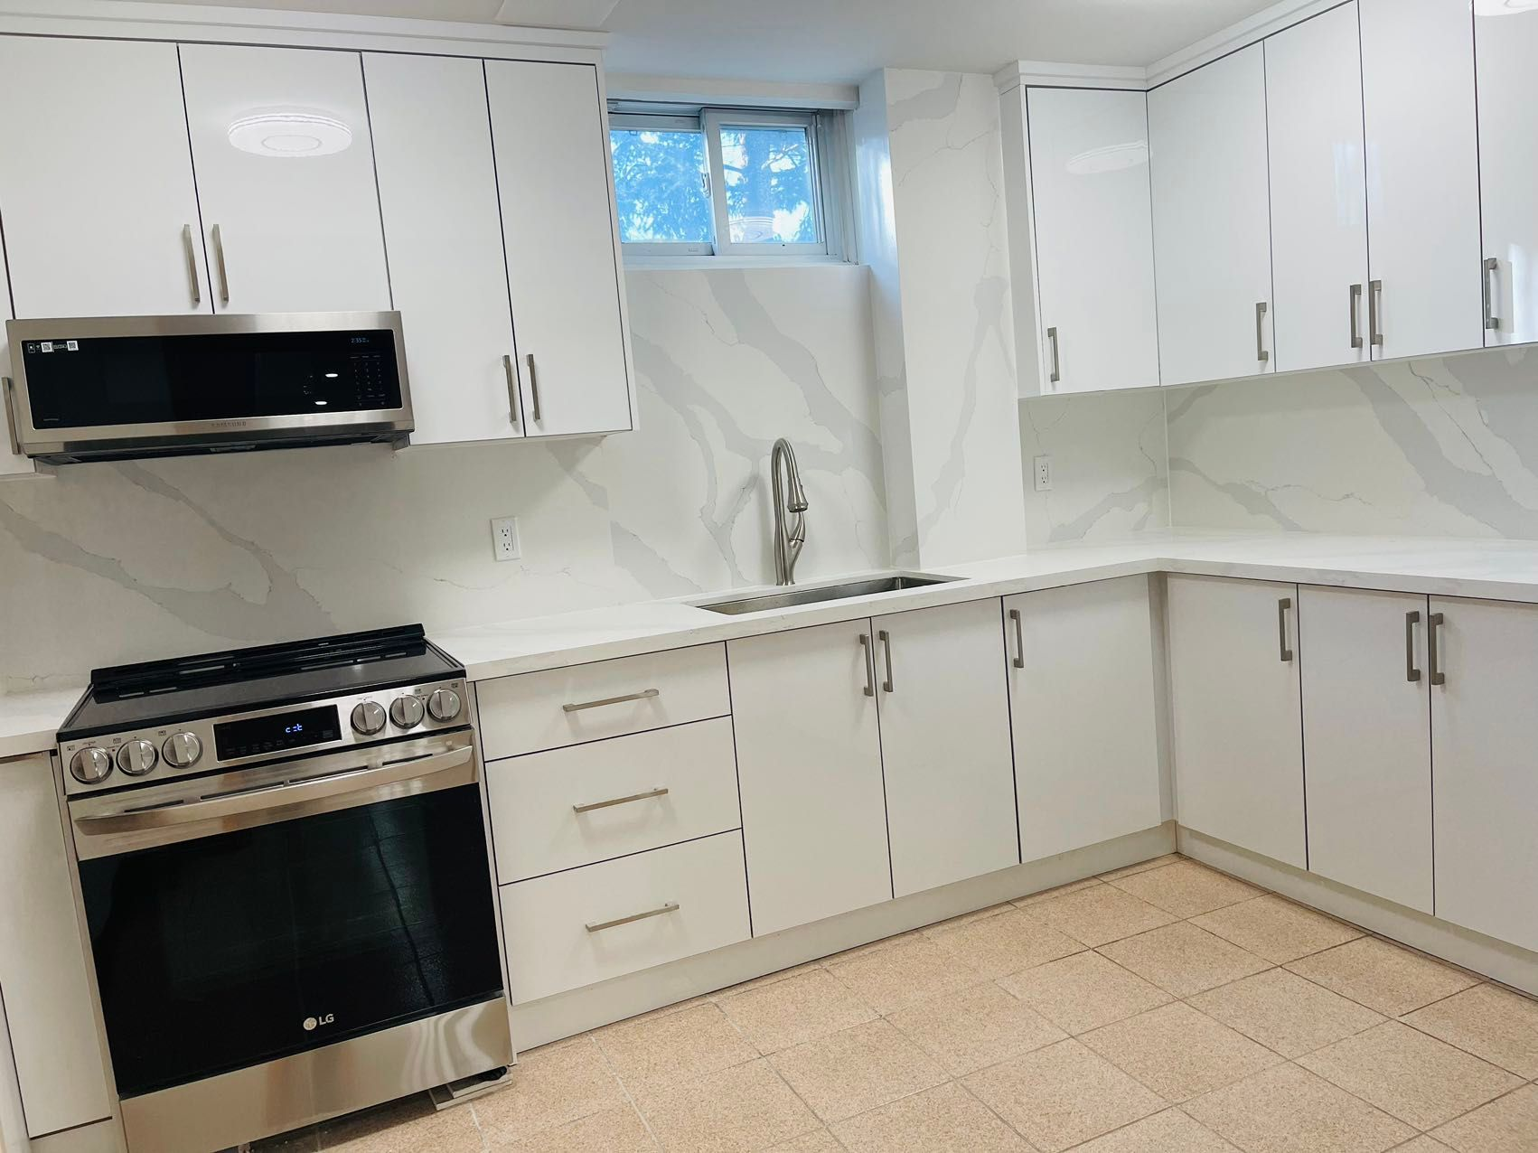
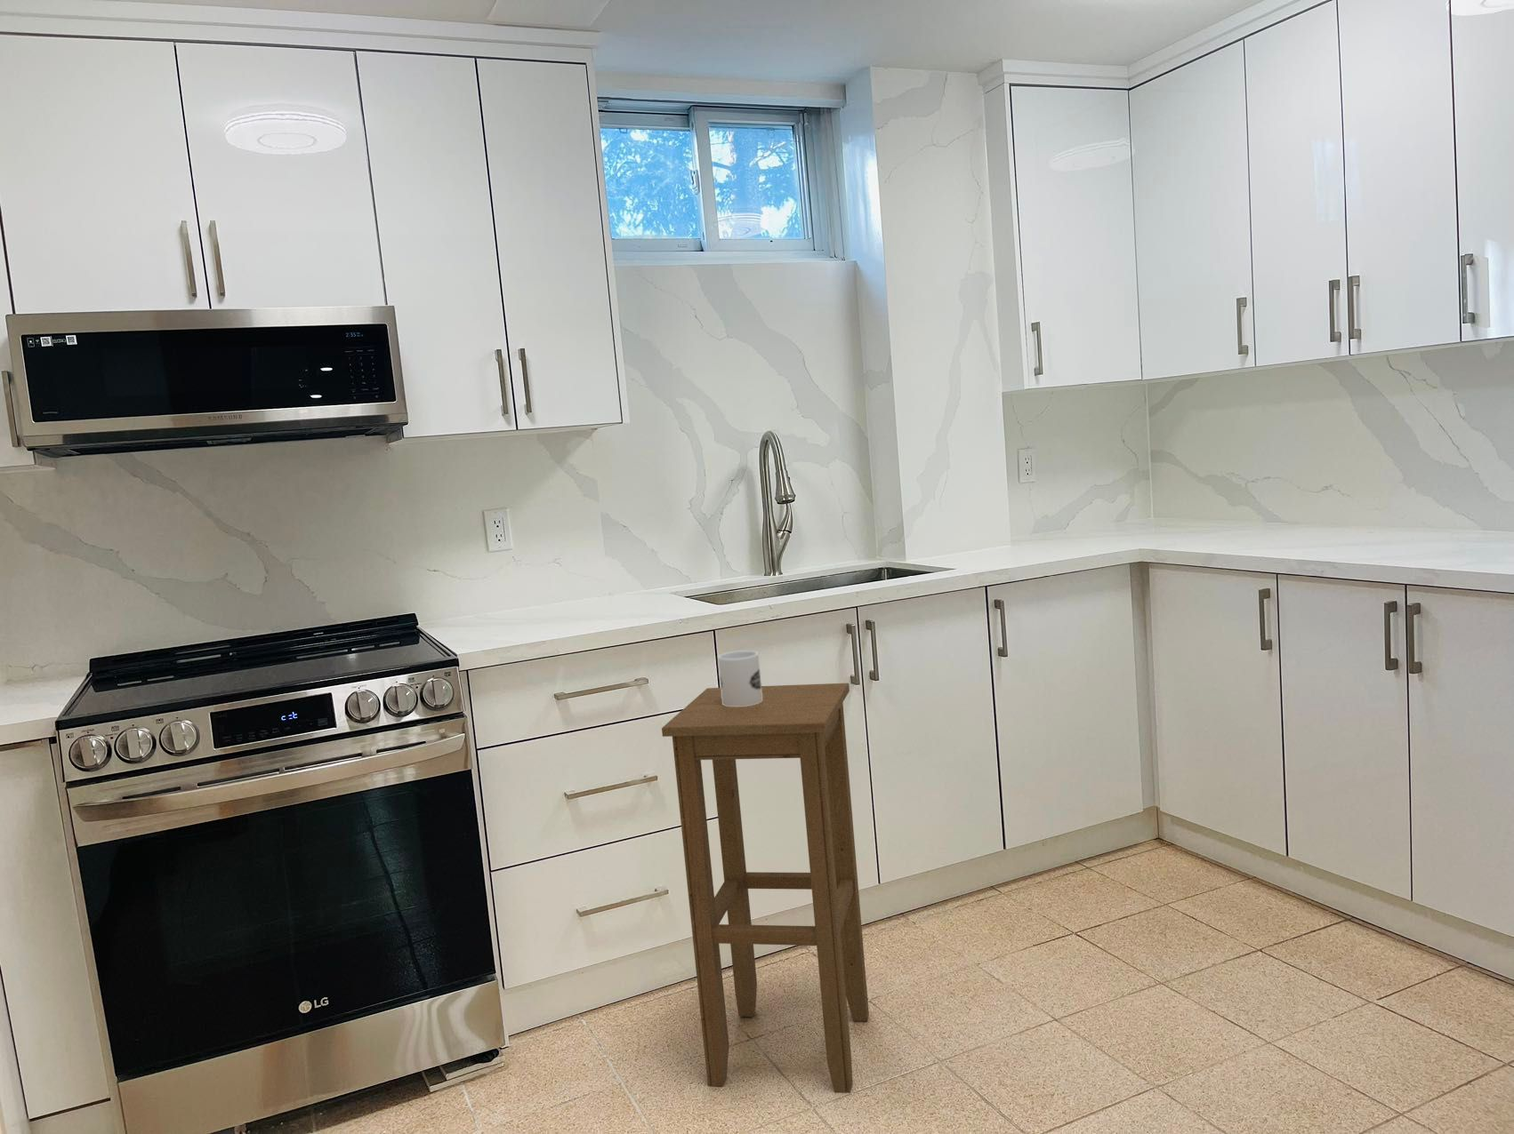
+ stool [660,683,870,1094]
+ mug [716,649,762,706]
